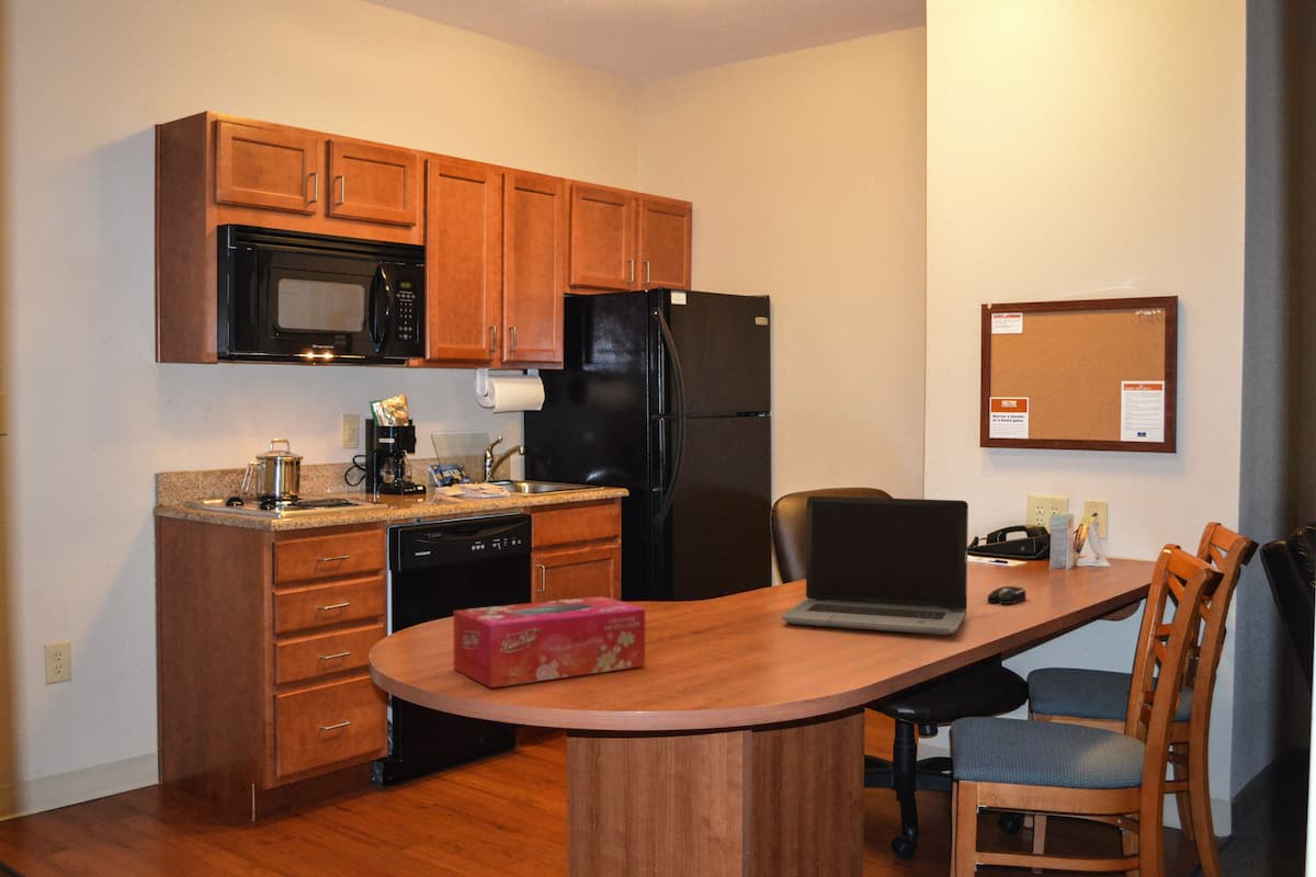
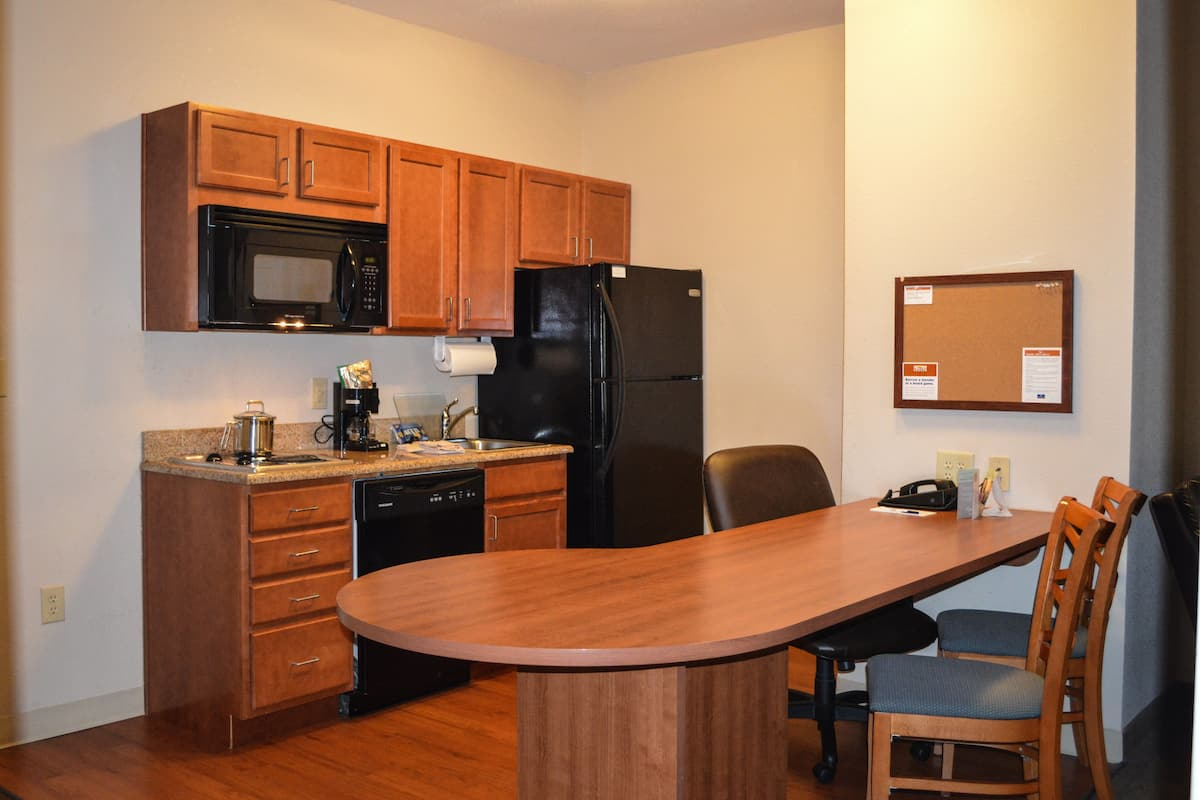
- computer mouse [986,585,1028,605]
- tissue box [453,595,646,688]
- laptop computer [781,494,969,636]
